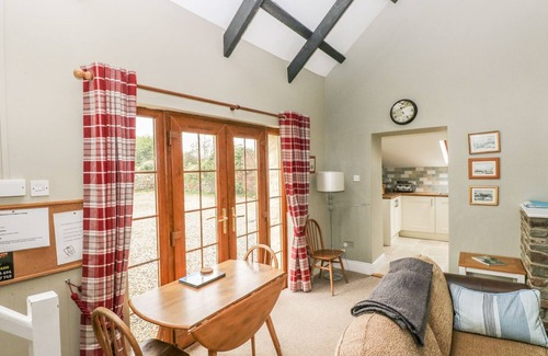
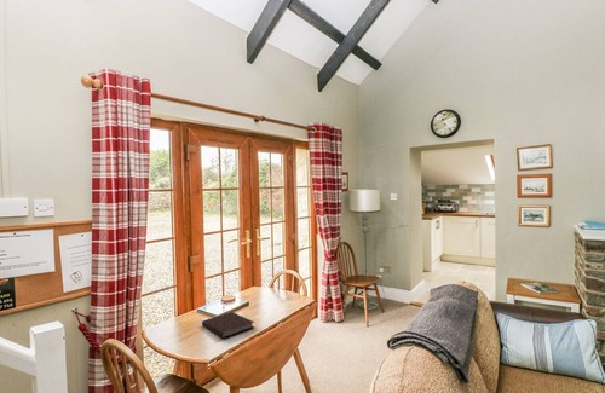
+ notebook [201,311,255,340]
